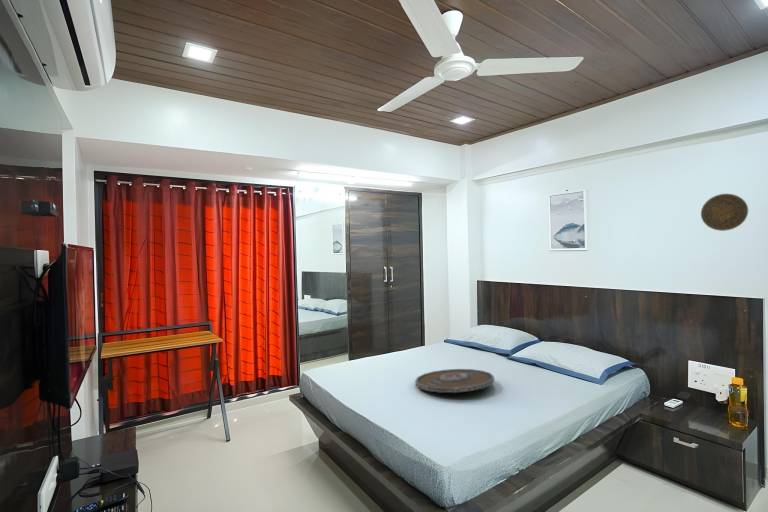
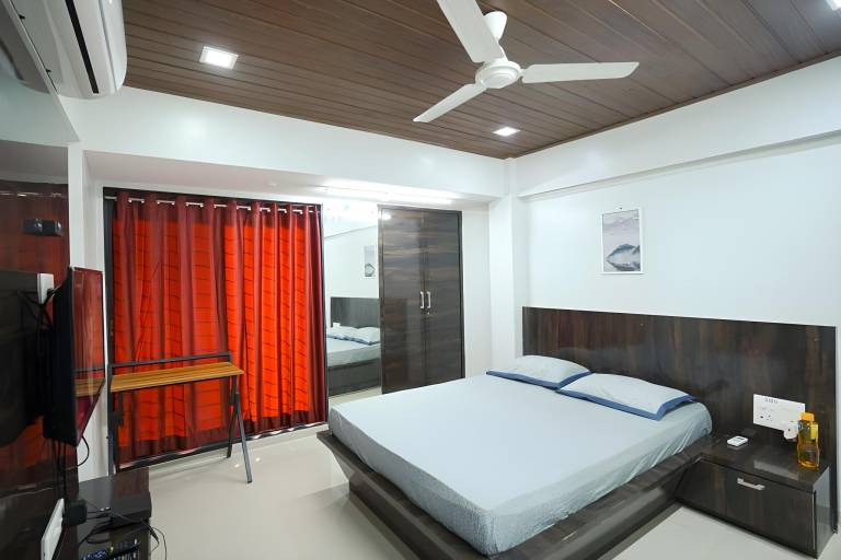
- serving tray [414,368,495,394]
- decorative plate [700,193,749,232]
